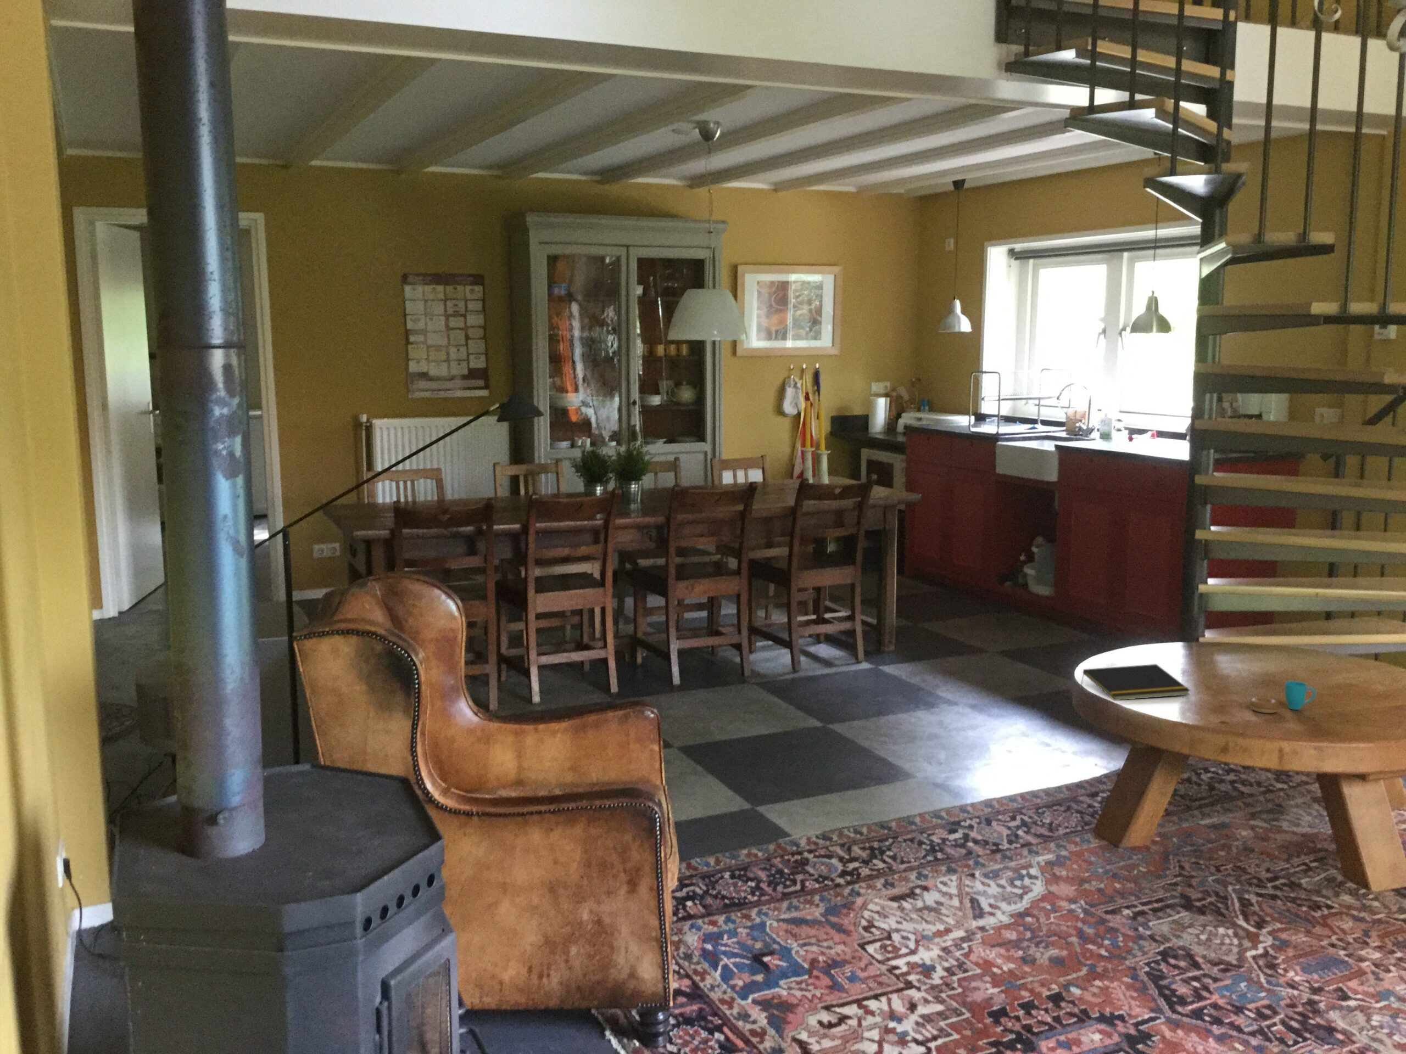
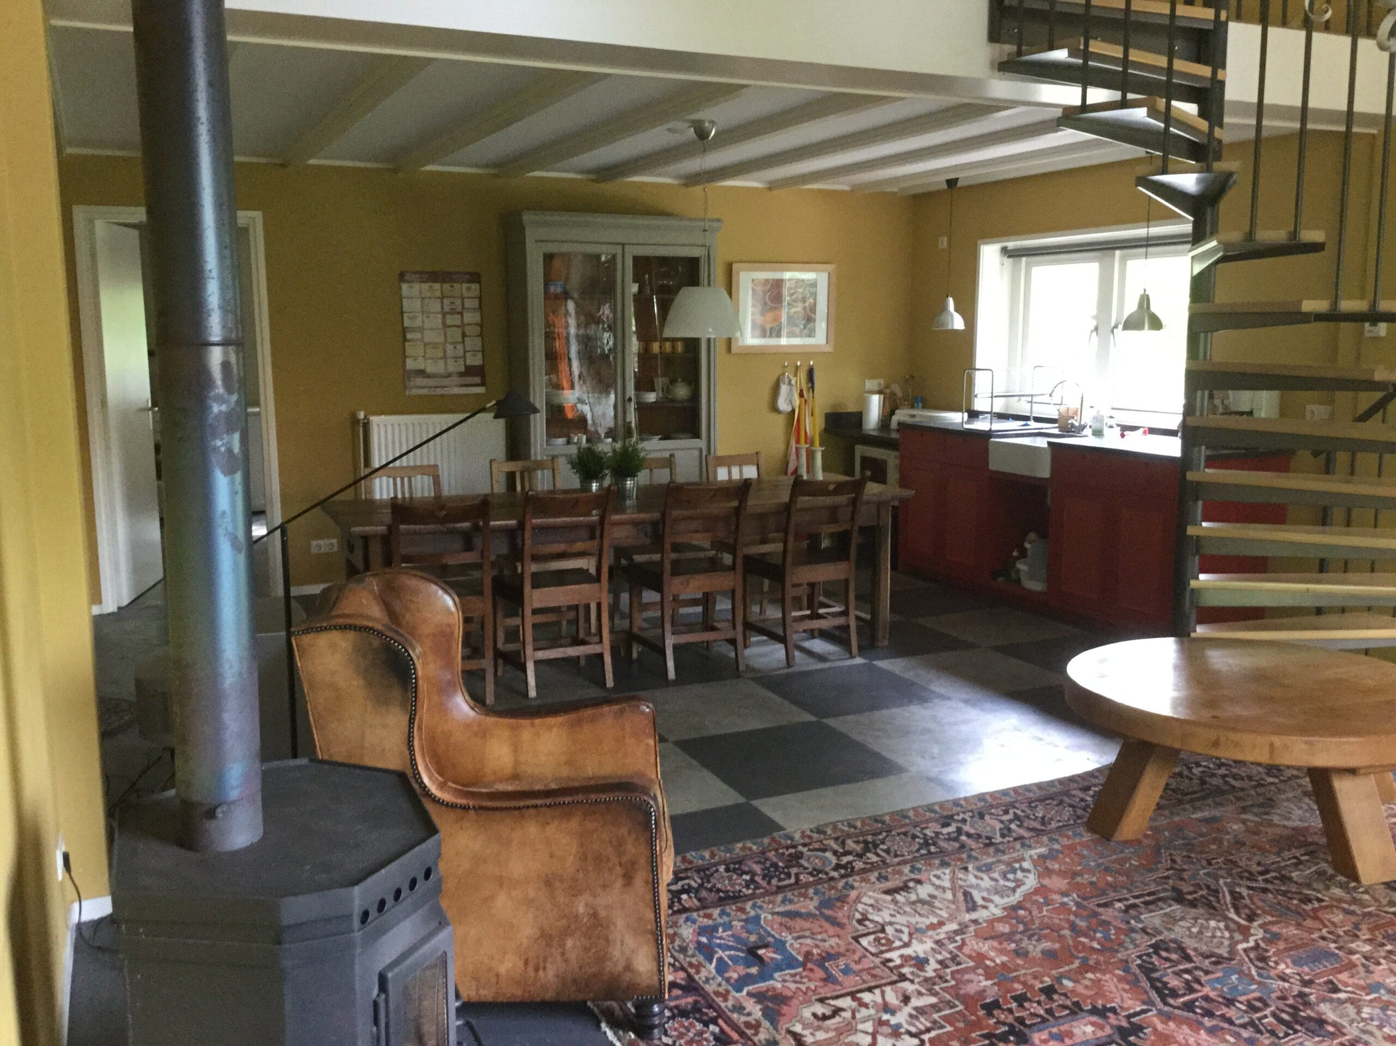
- cup [1249,681,1317,714]
- notepad [1081,663,1191,701]
